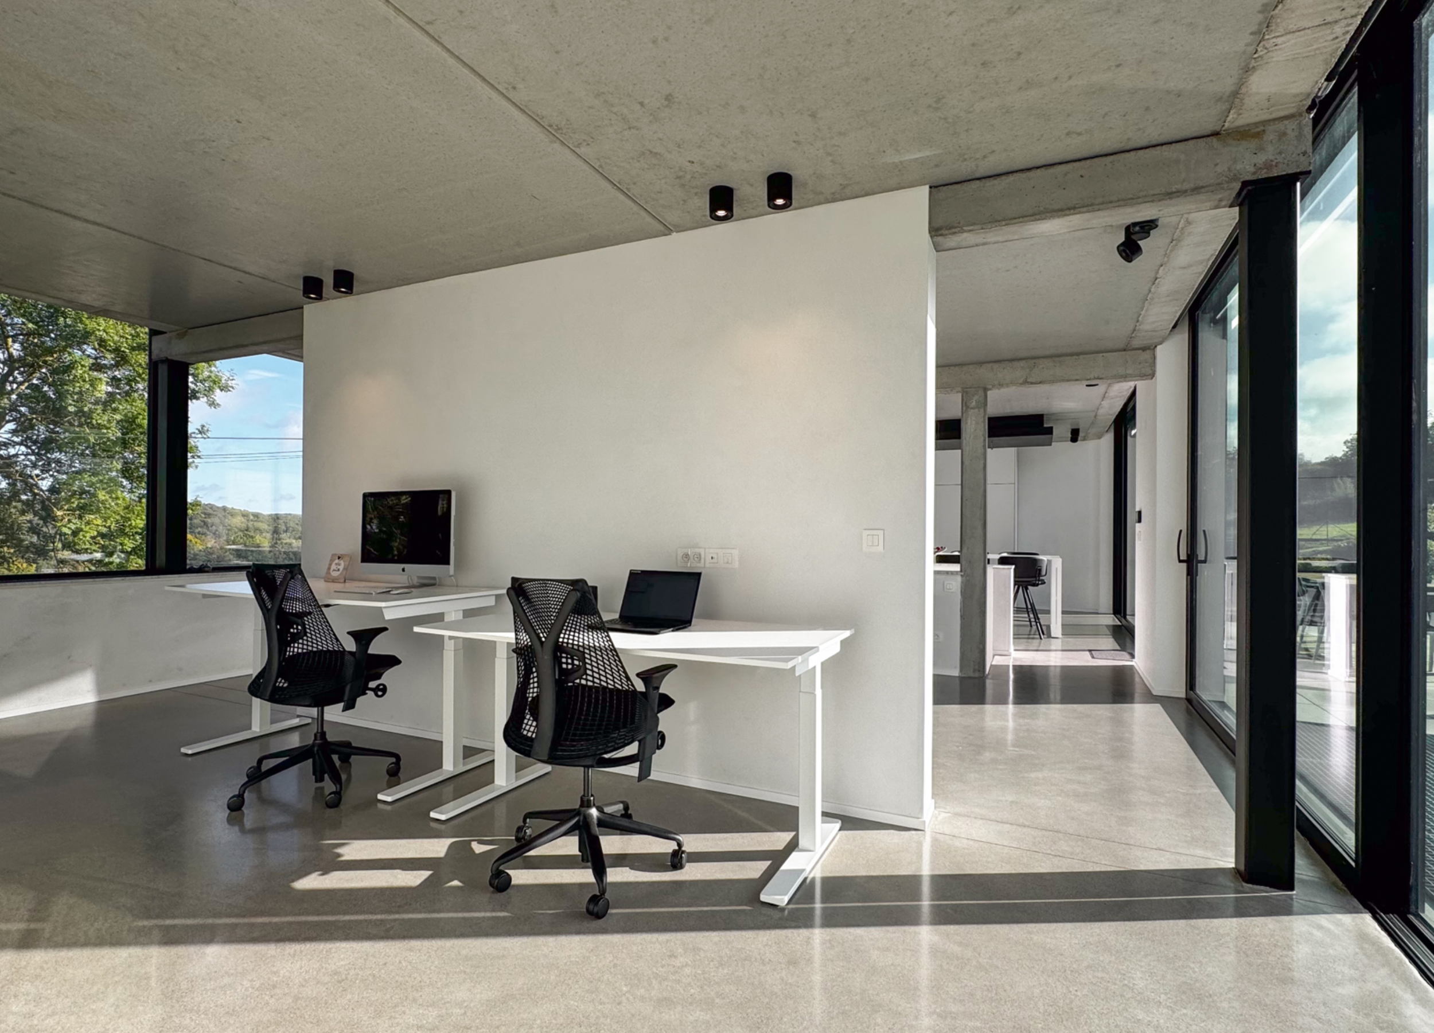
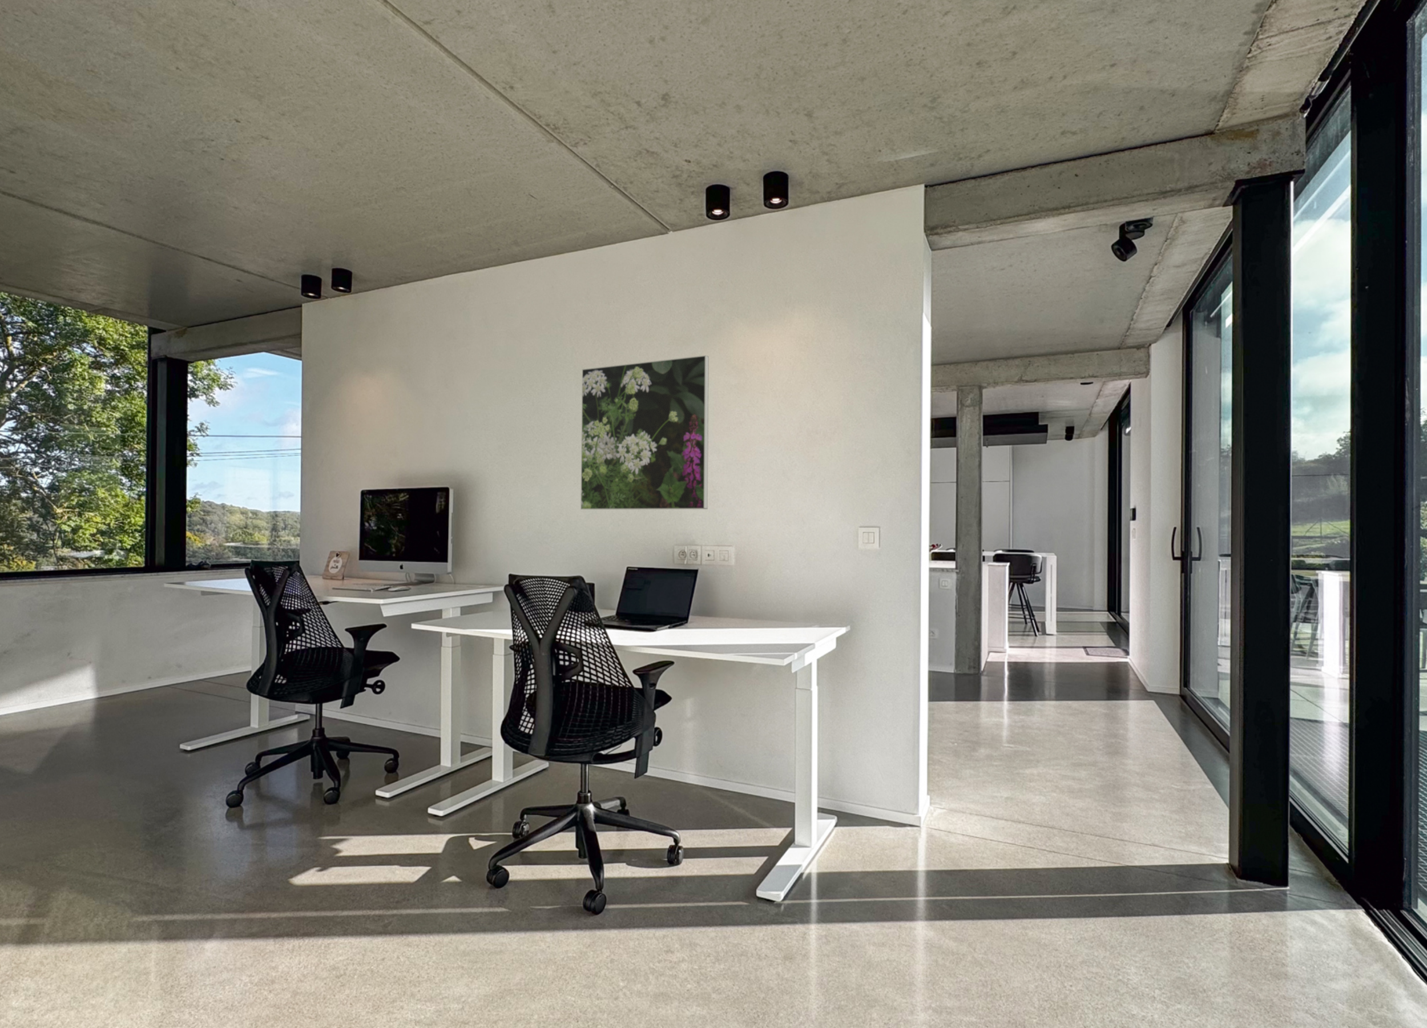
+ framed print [579,354,709,511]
